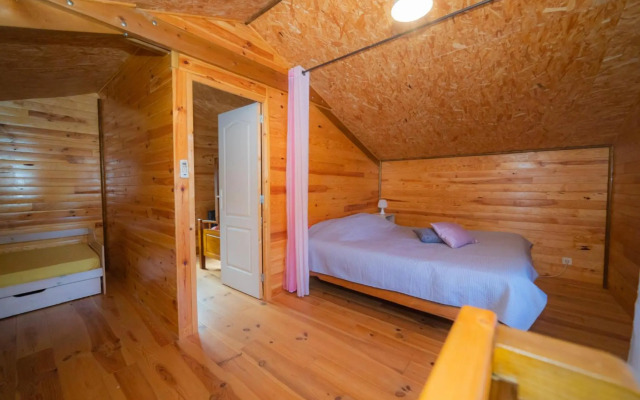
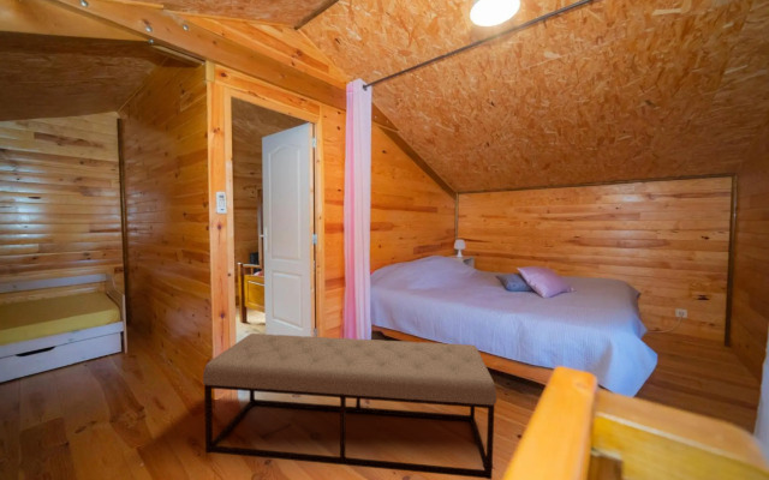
+ bench [202,332,497,480]
